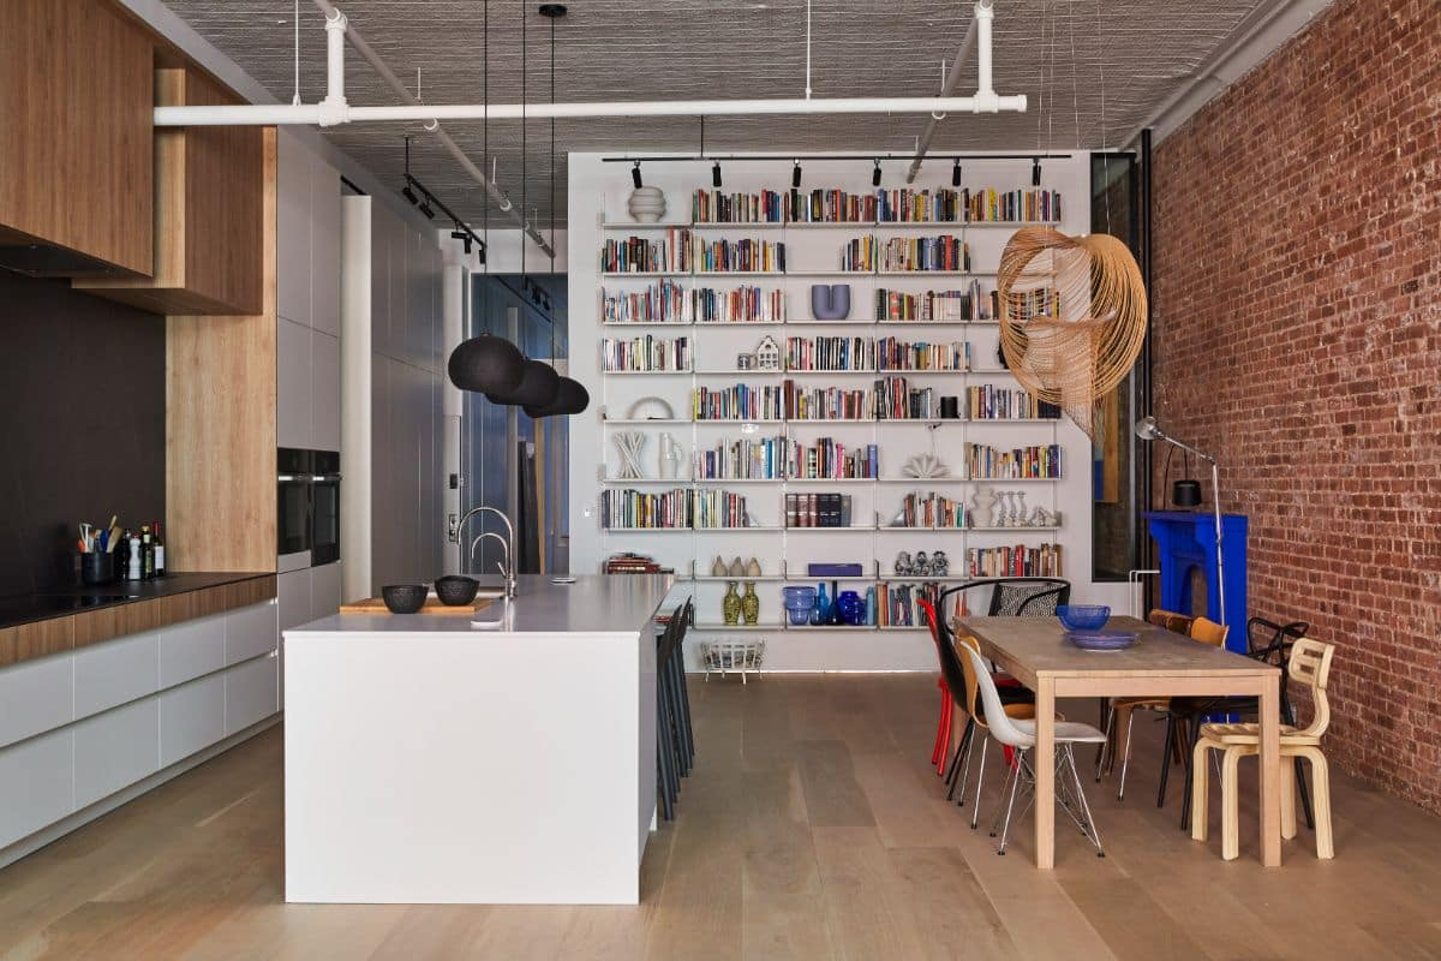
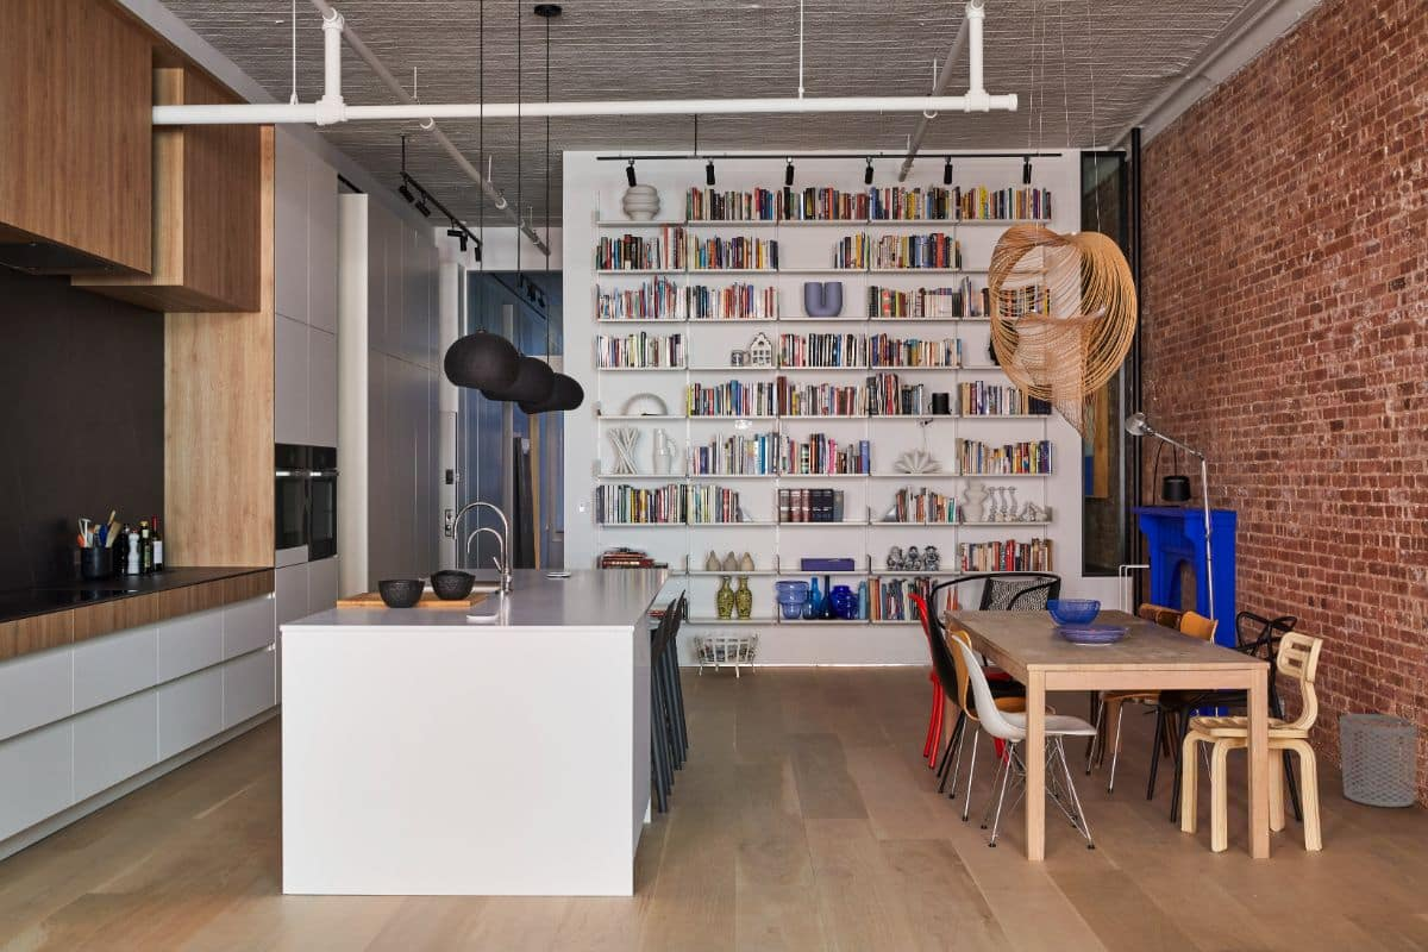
+ waste bin [1339,713,1418,808]
